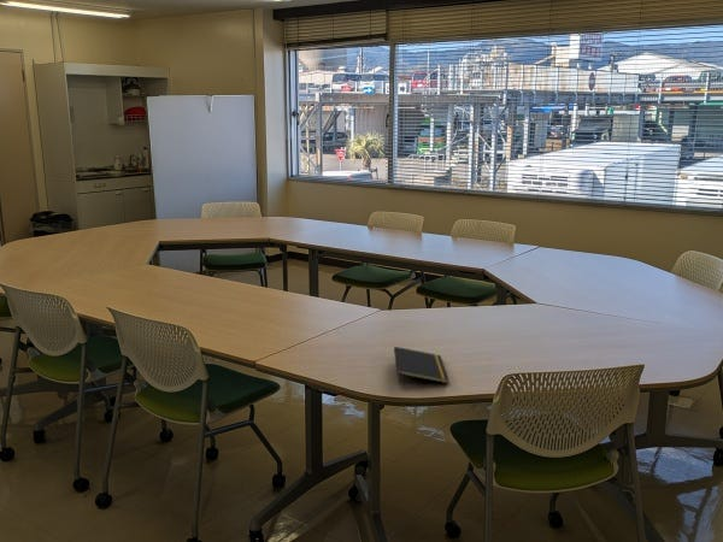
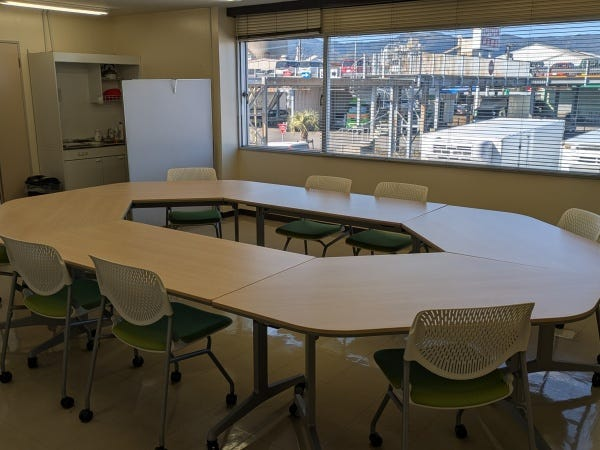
- notepad [393,346,449,385]
